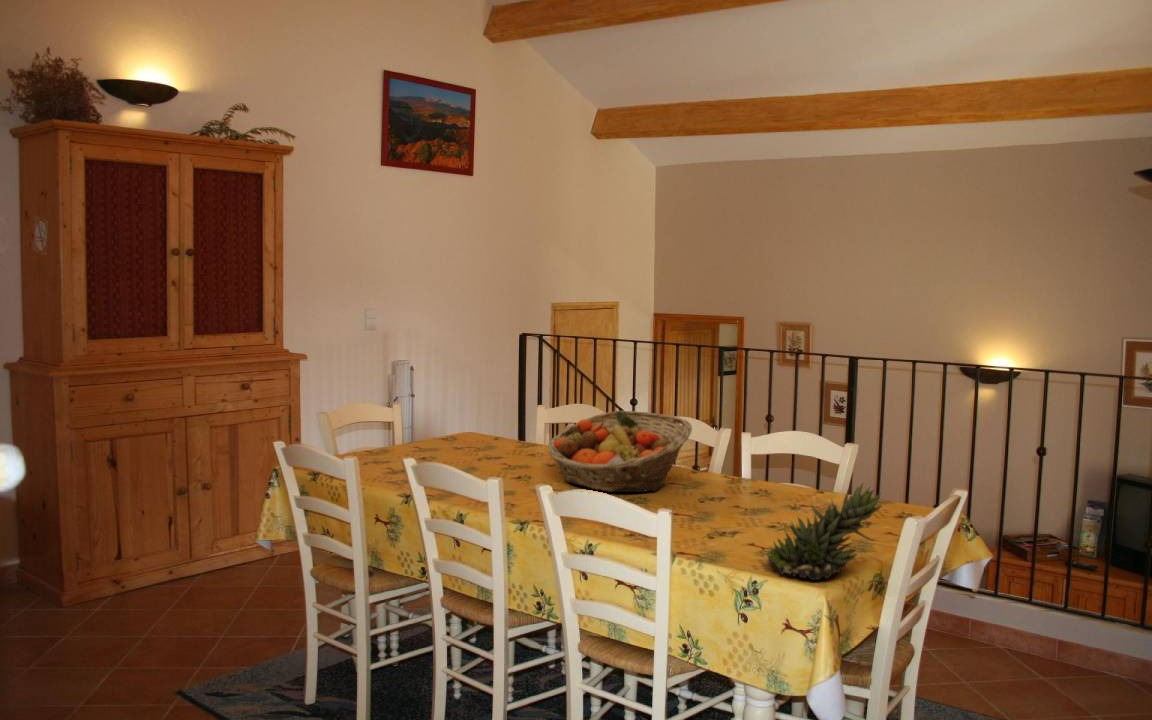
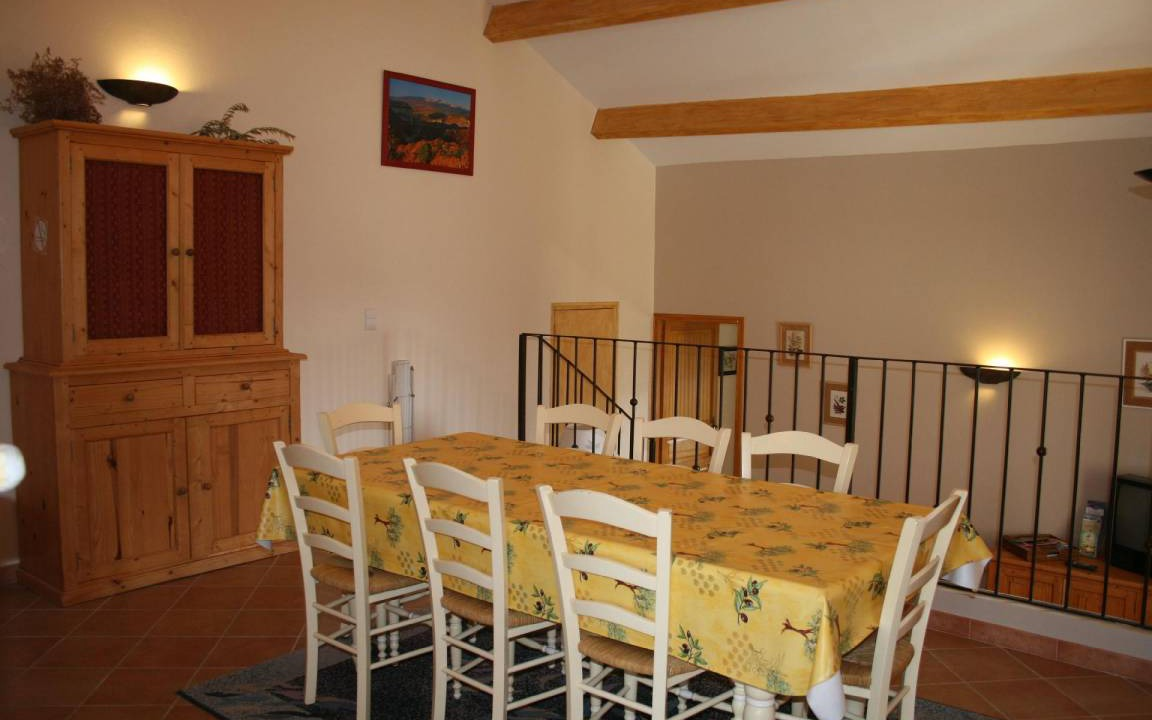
- succulent plant [764,482,883,581]
- fruit basket [547,410,693,493]
